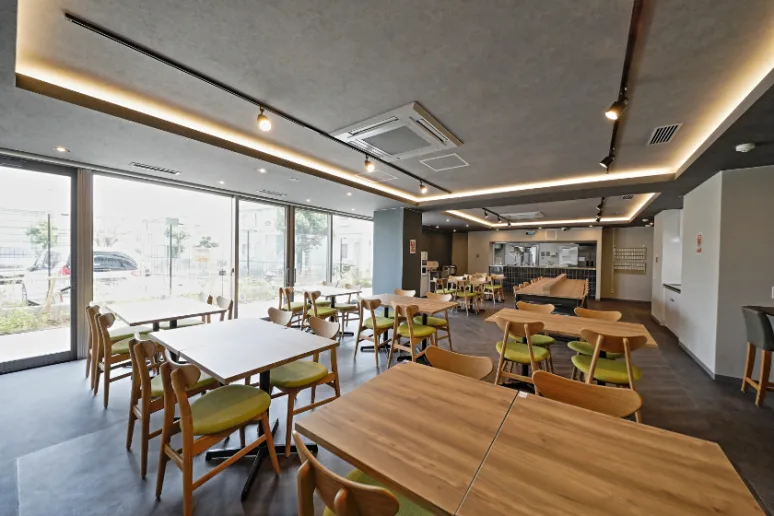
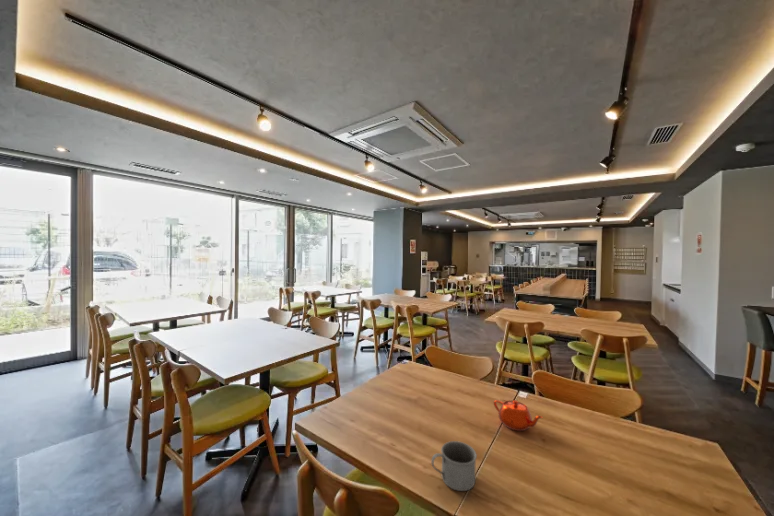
+ teapot [493,399,544,432]
+ mug [430,440,478,492]
